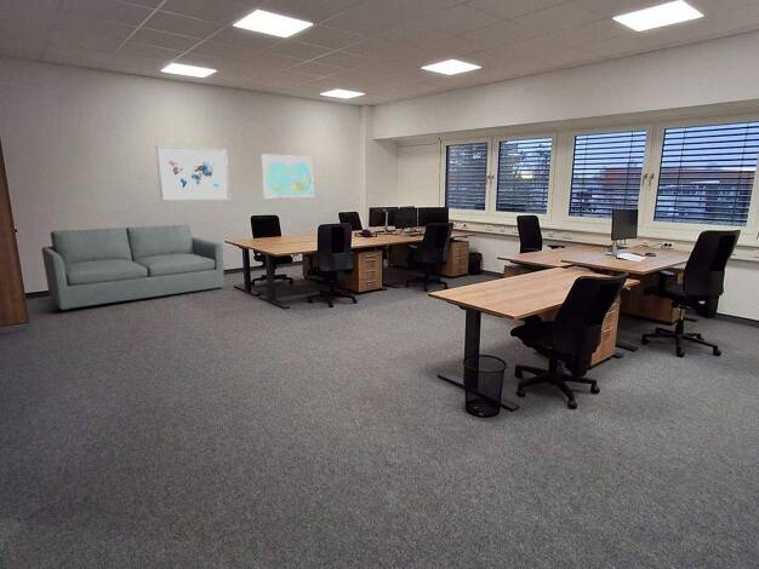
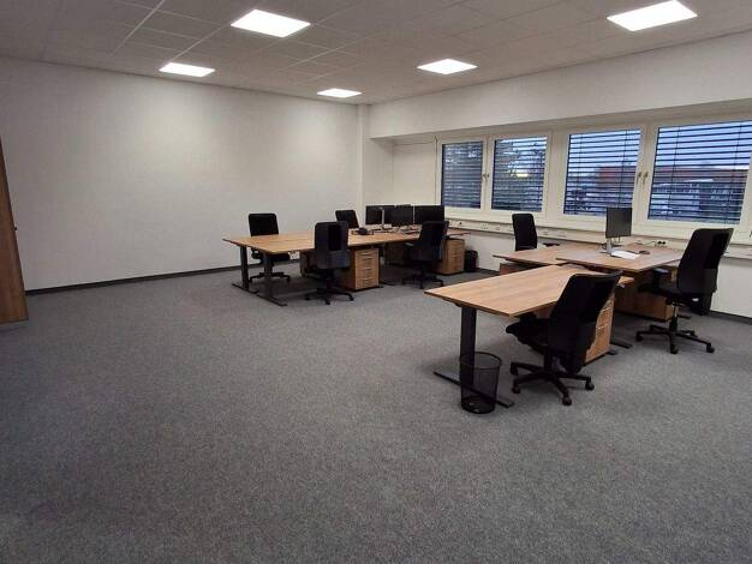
- world map [259,153,315,200]
- wall art [155,144,232,202]
- sofa [40,224,226,311]
